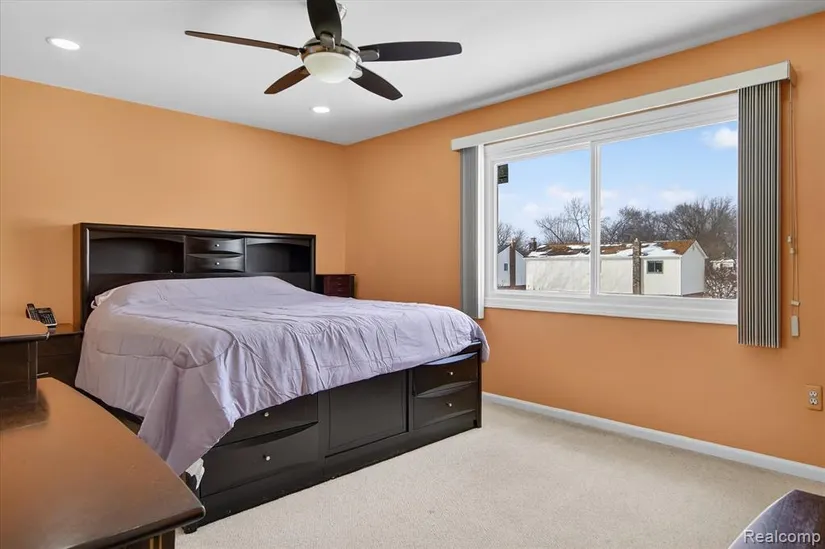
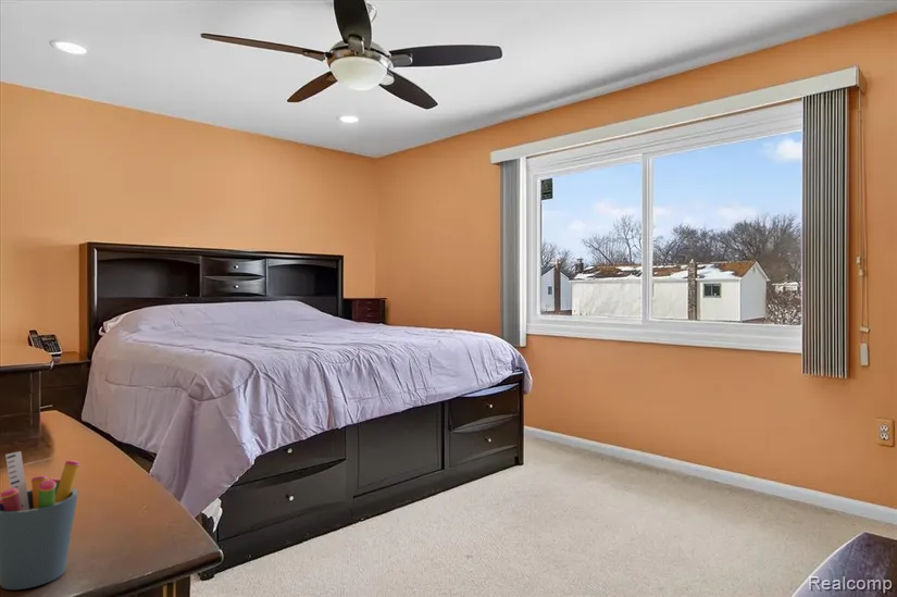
+ pen holder [0,450,82,590]
